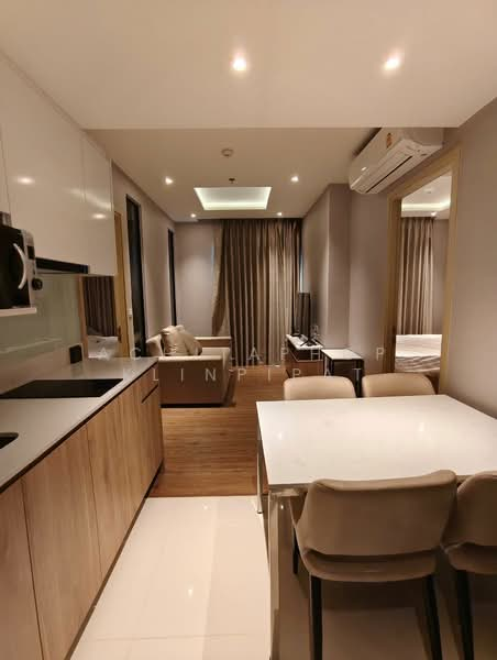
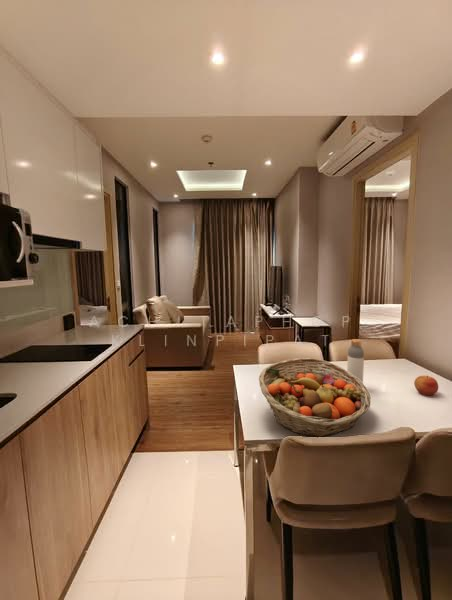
+ fruit basket [258,357,372,438]
+ bottle [346,338,365,384]
+ apple [413,375,439,396]
